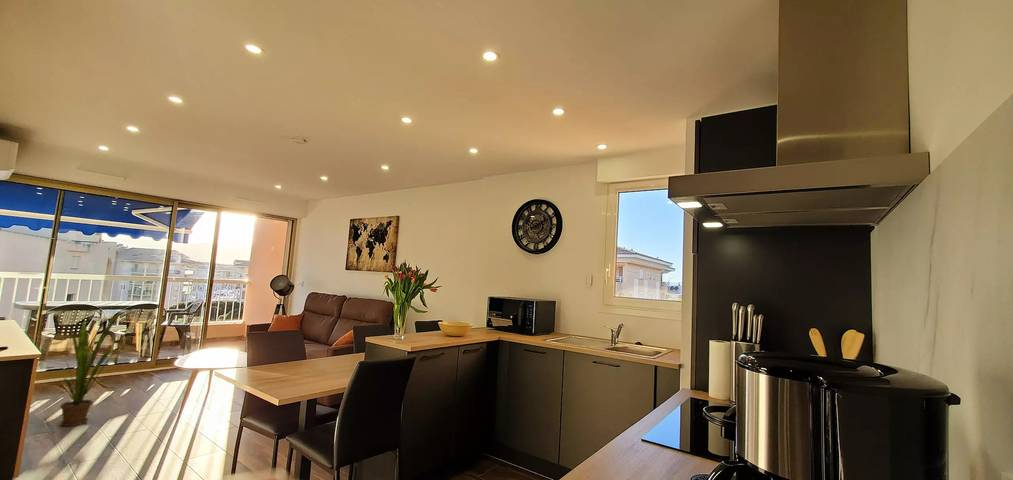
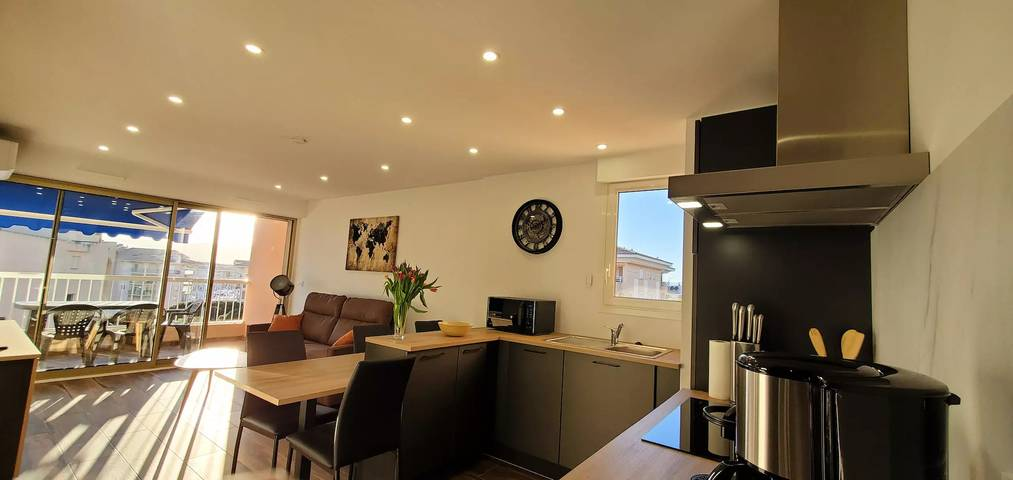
- house plant [56,311,132,427]
